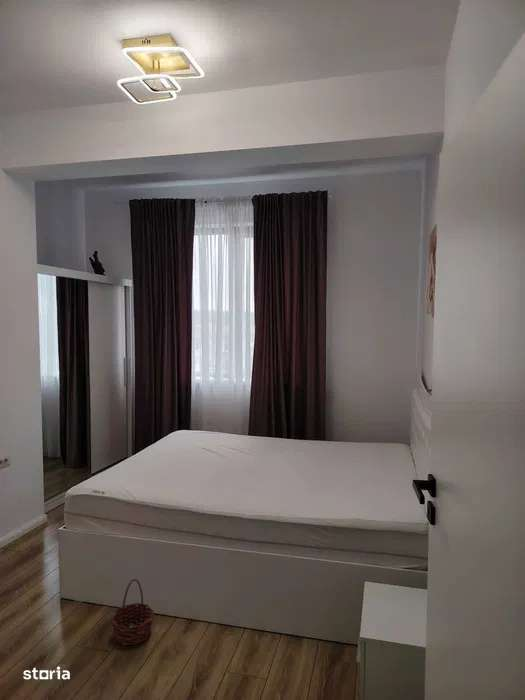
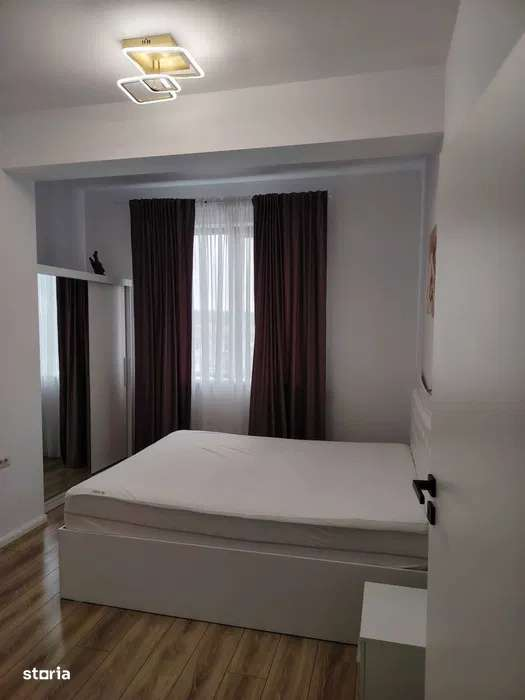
- basket [110,578,155,646]
